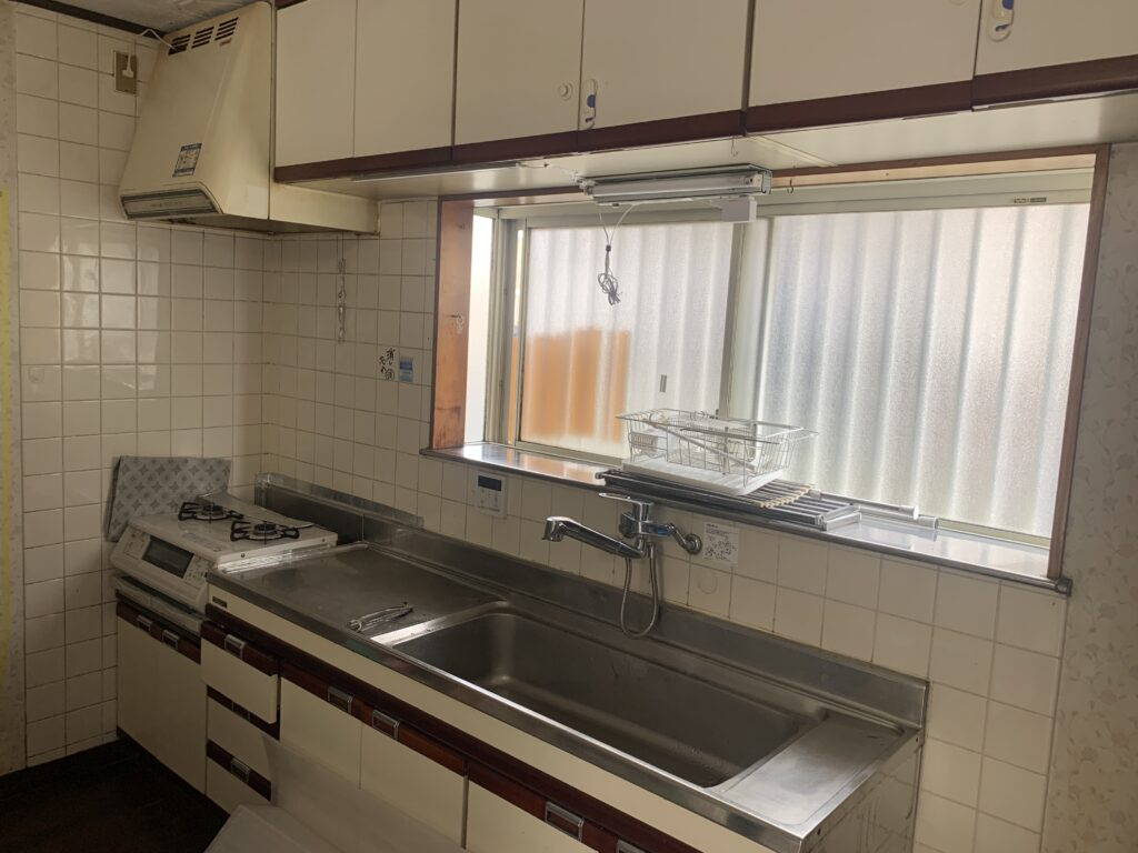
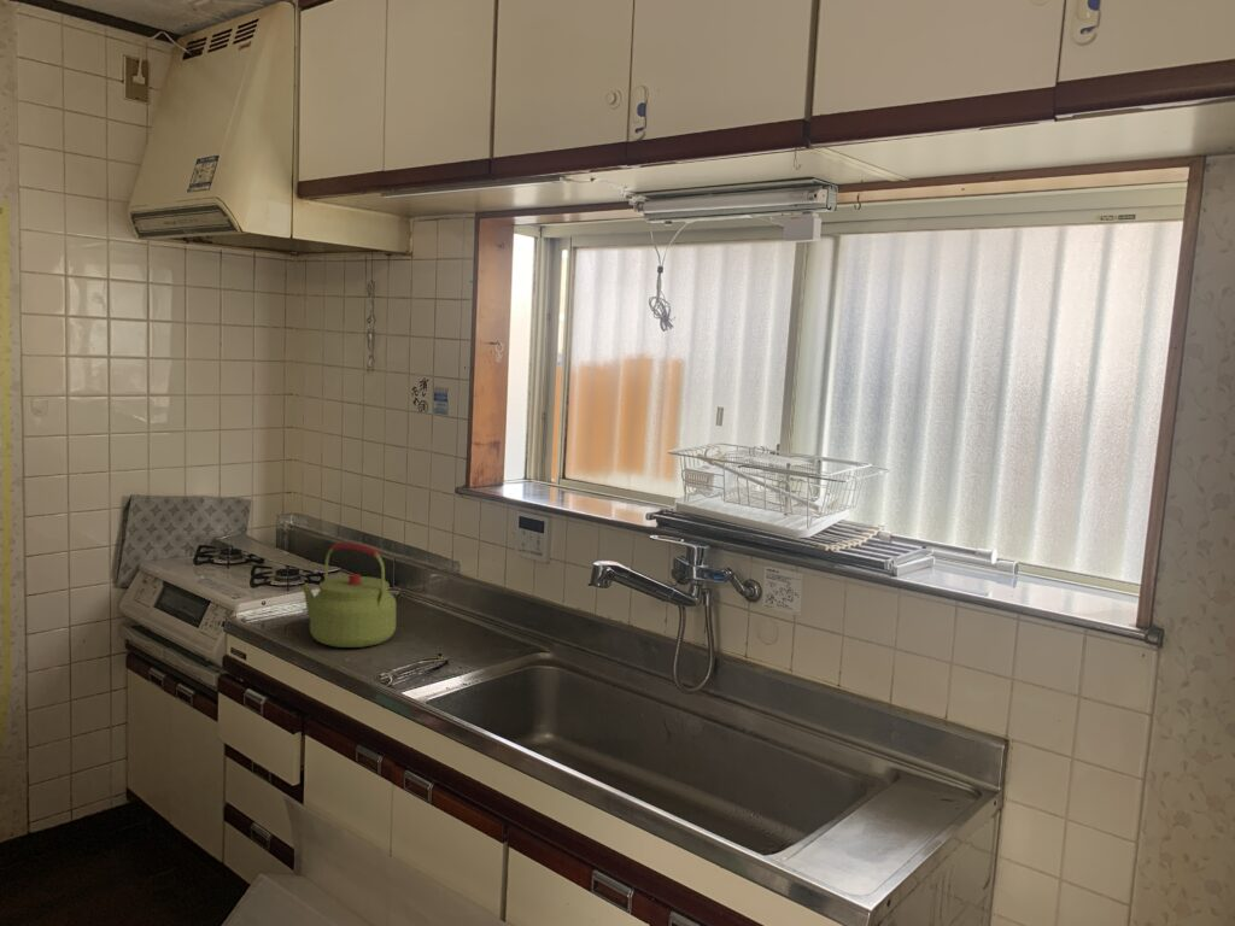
+ kettle [302,541,397,649]
